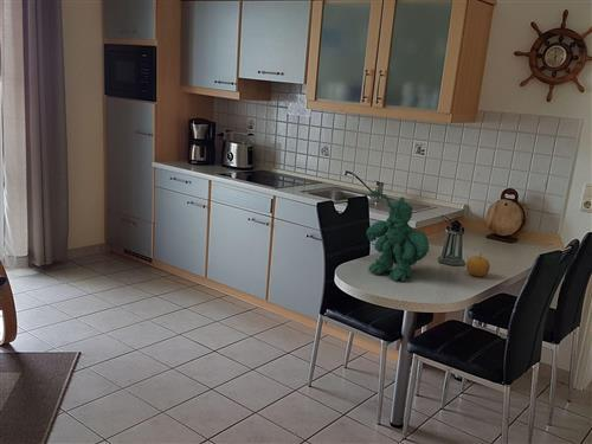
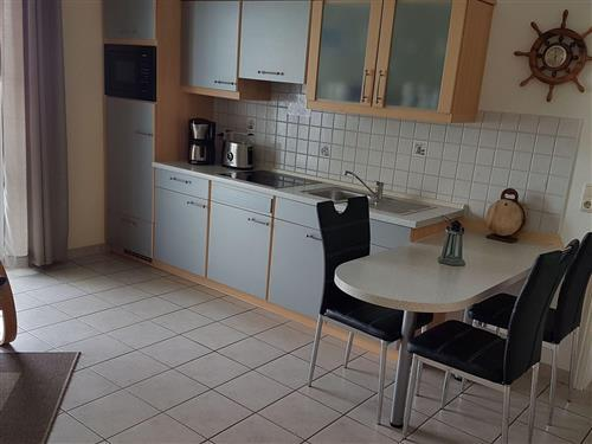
- fruit [465,252,491,277]
- plant [366,189,431,283]
